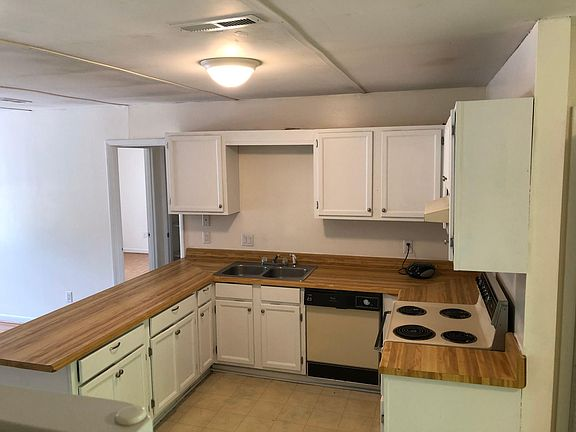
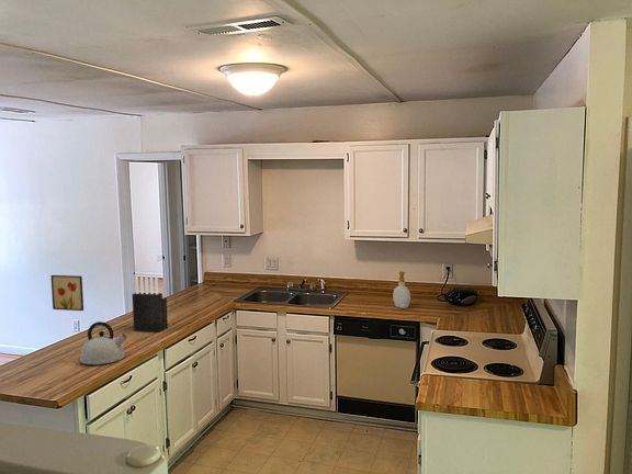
+ soap bottle [392,270,411,309]
+ knife block [132,273,169,334]
+ wall art [49,274,84,312]
+ kettle [78,320,128,365]
